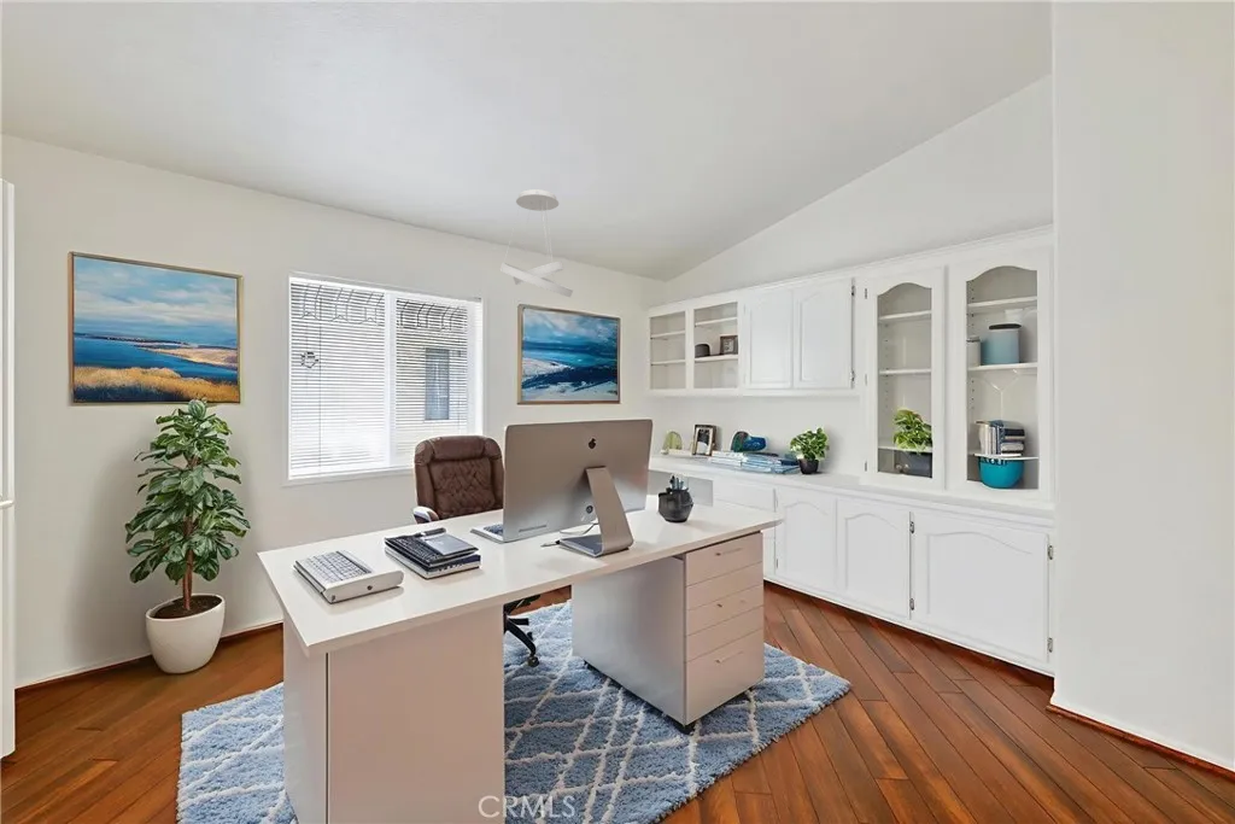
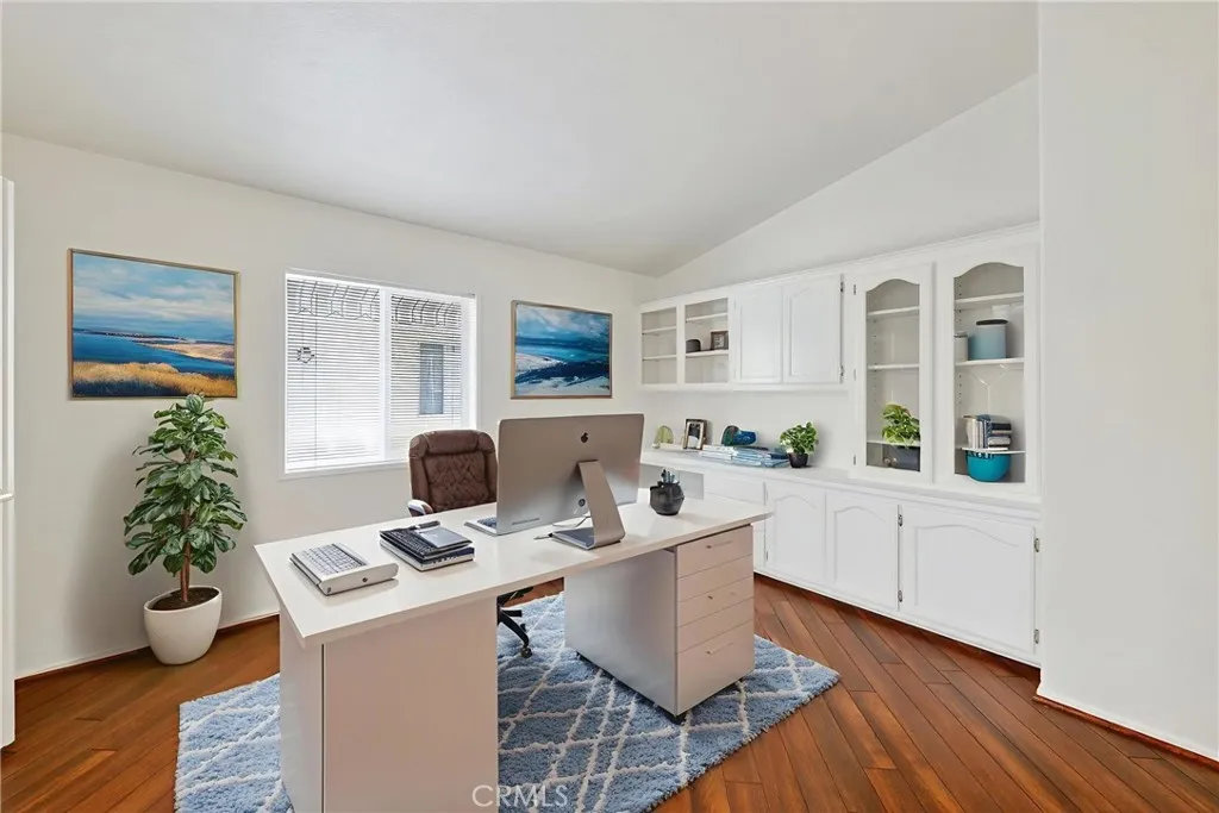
- ceiling light fixture [499,188,574,298]
